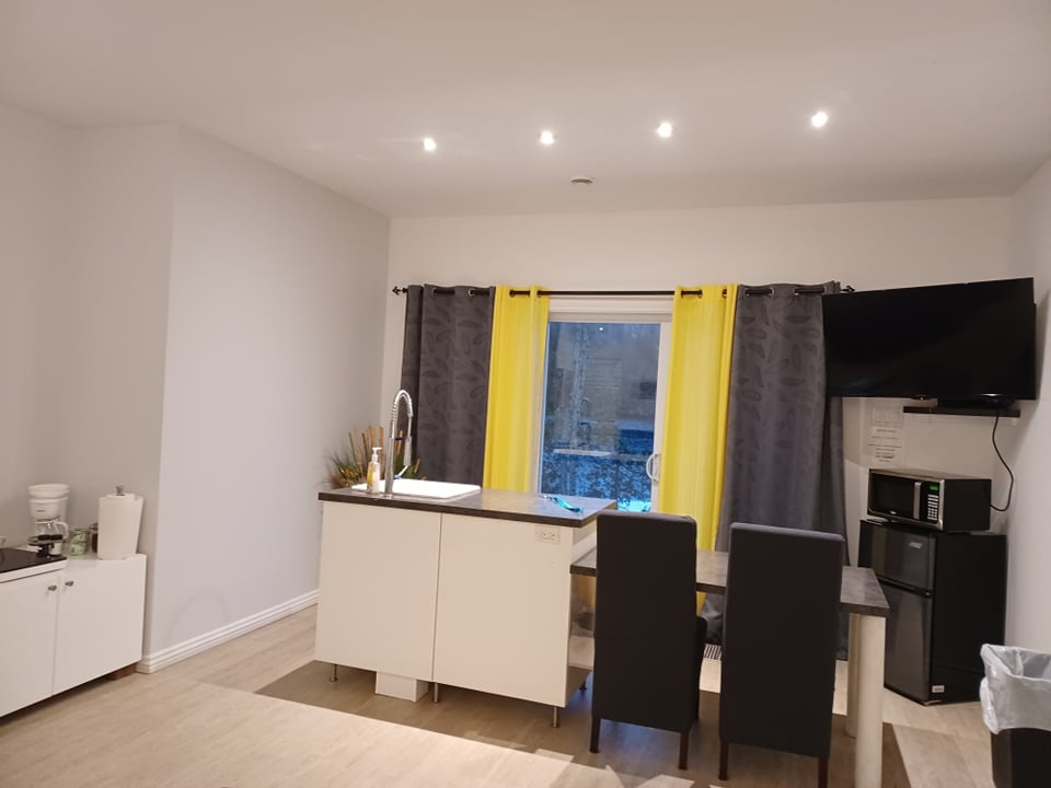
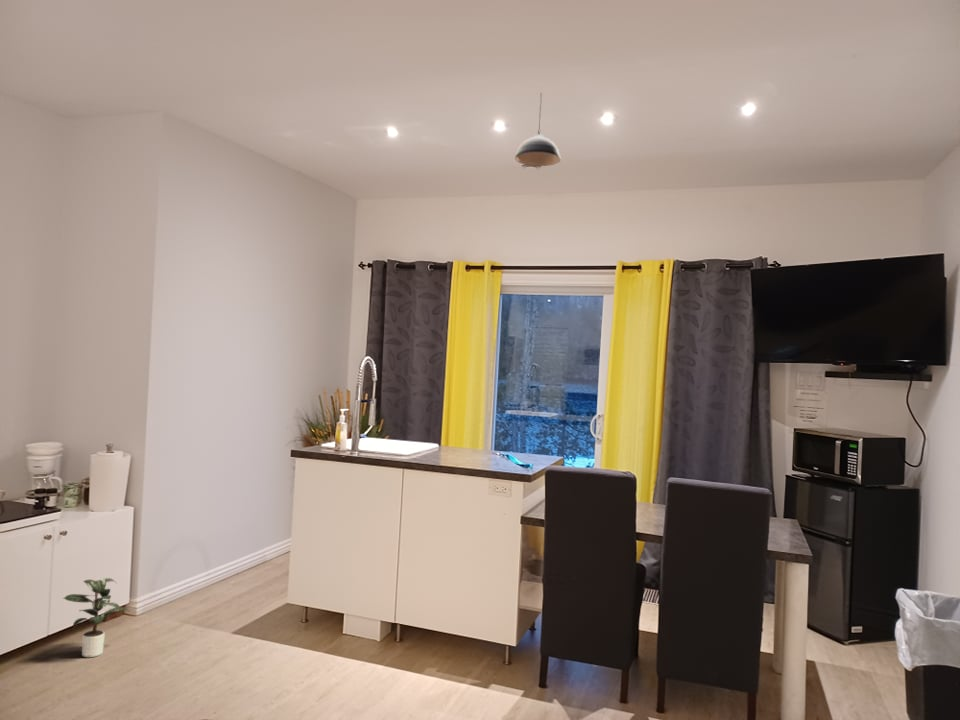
+ pendant light [514,92,562,167]
+ potted plant [62,577,129,658]
